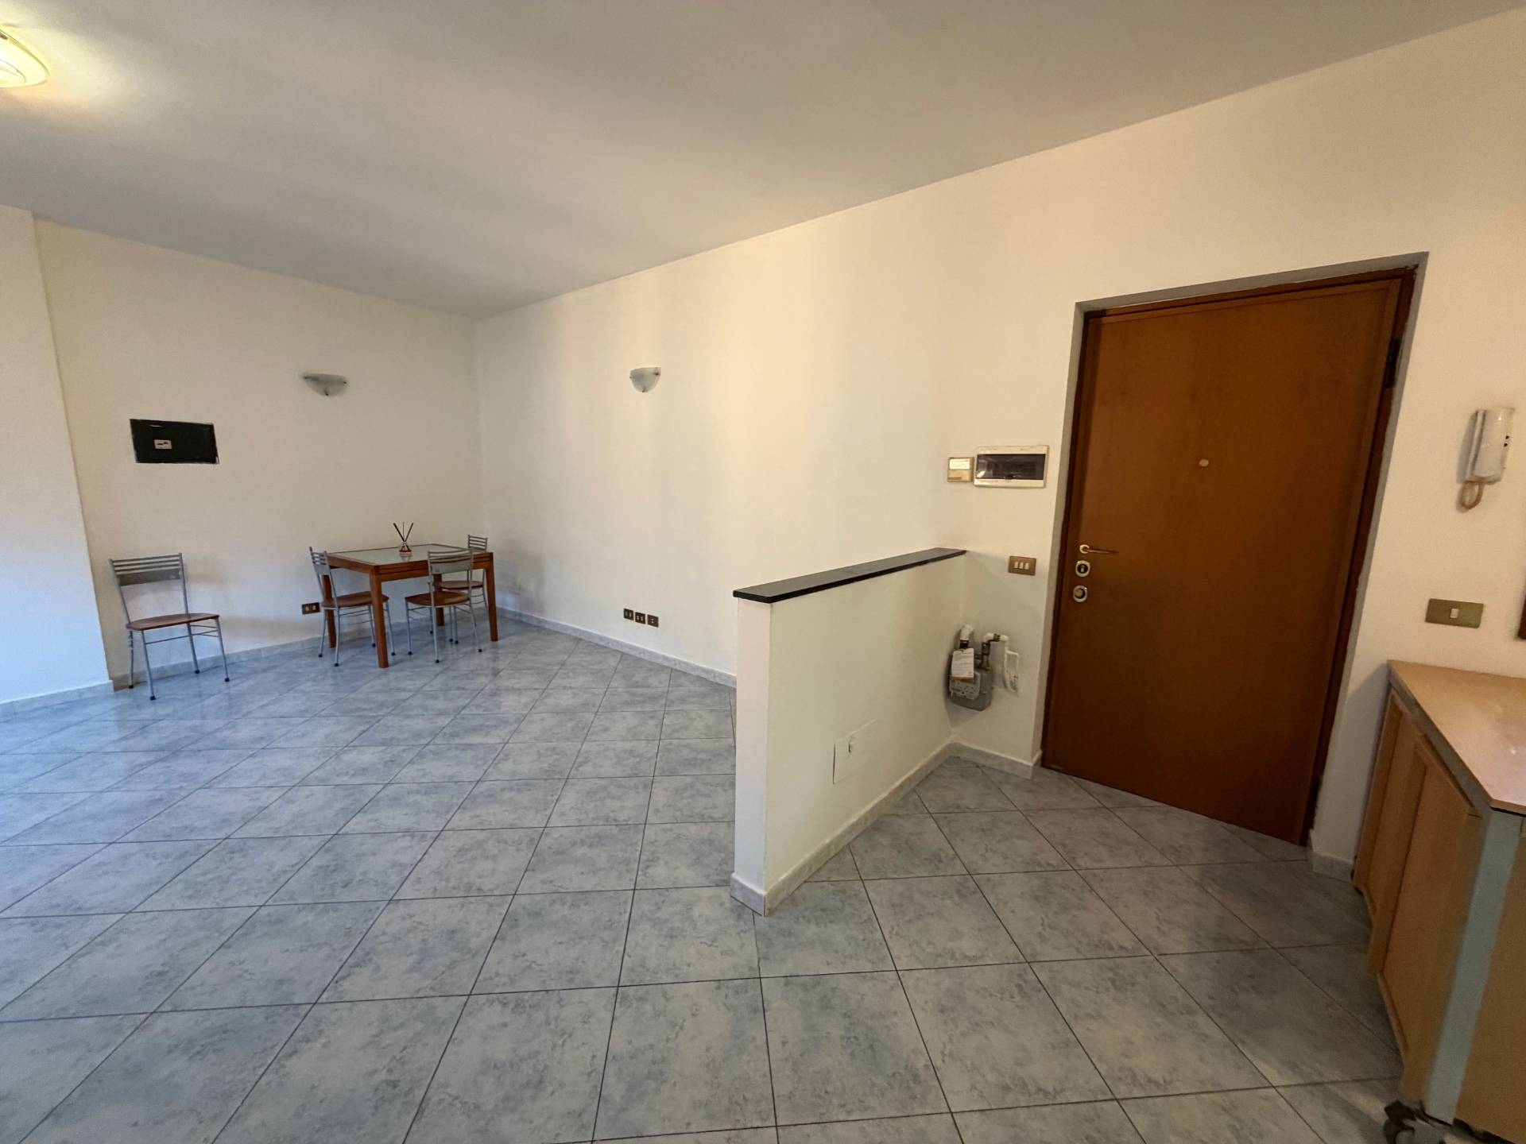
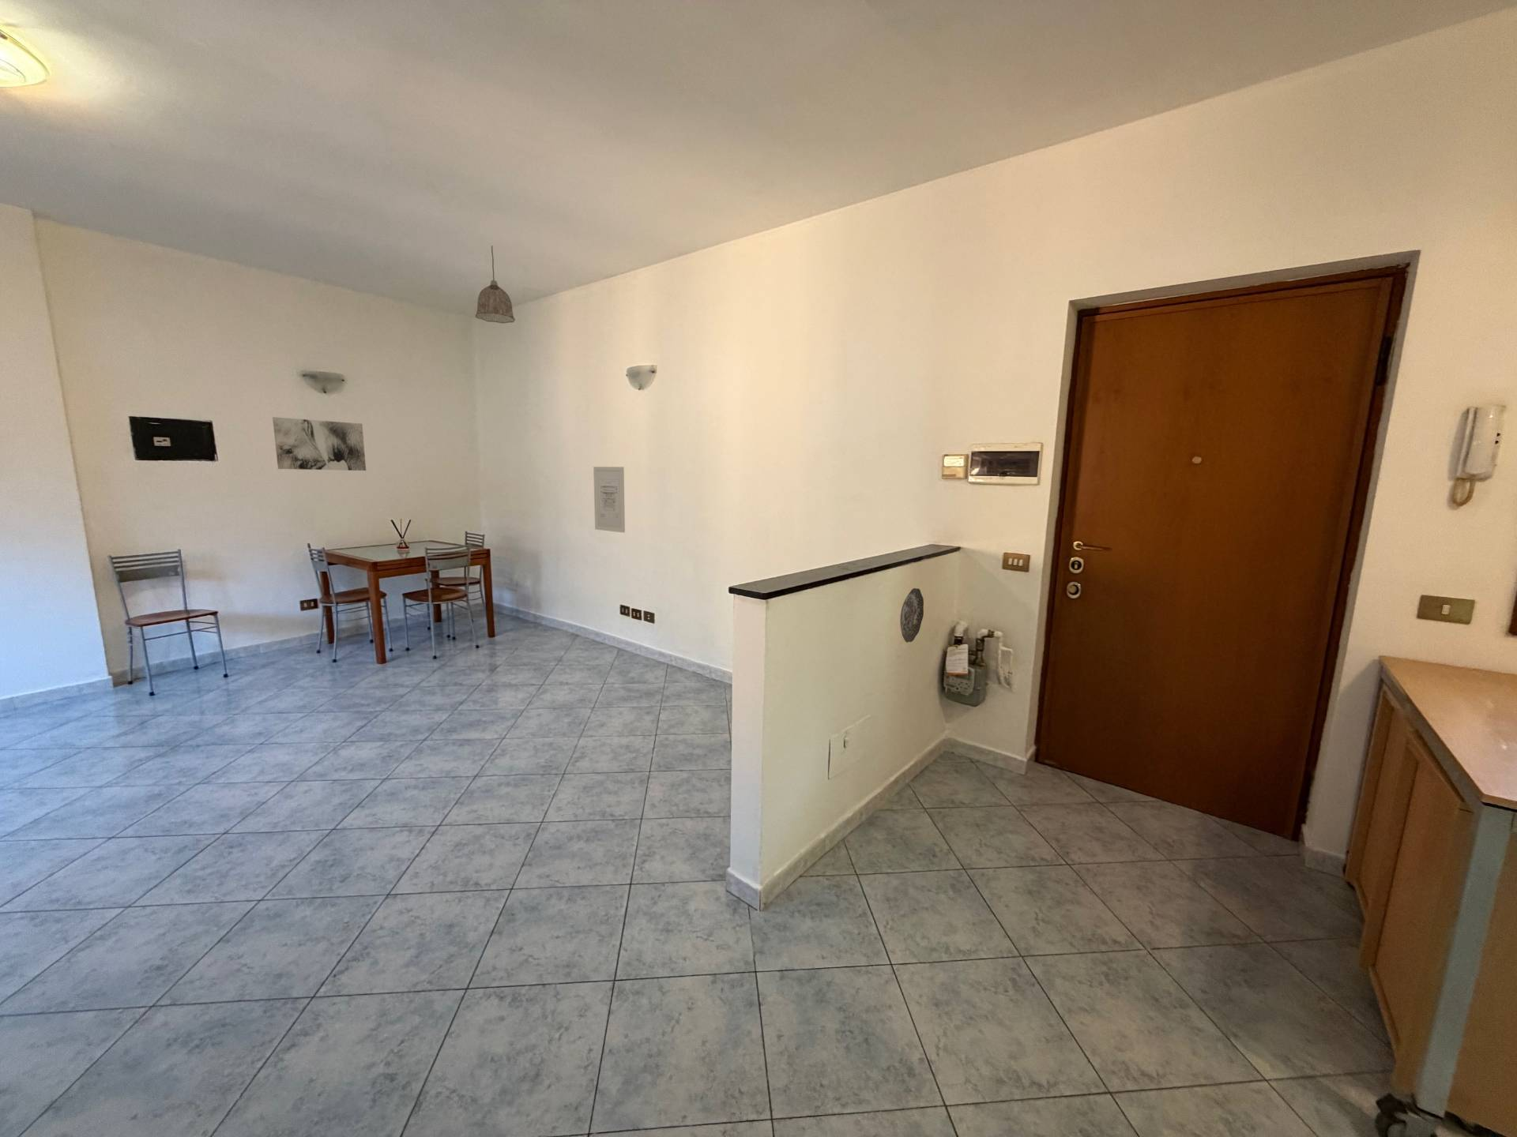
+ decorative plate [899,588,925,643]
+ wall art [592,466,626,534]
+ wall art [272,416,367,472]
+ pendant lamp [475,245,516,324]
